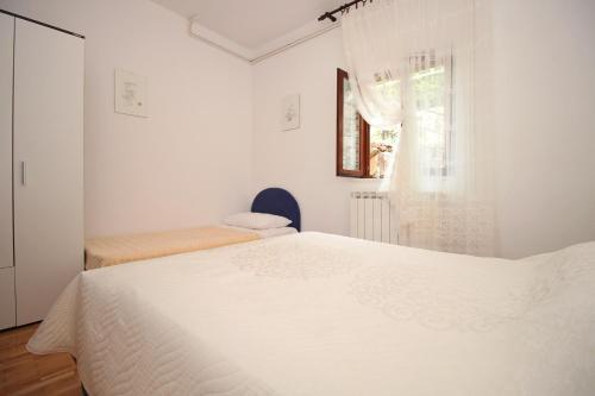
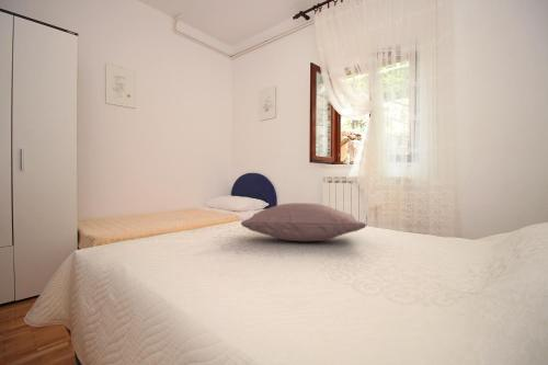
+ pillow [240,202,367,242]
